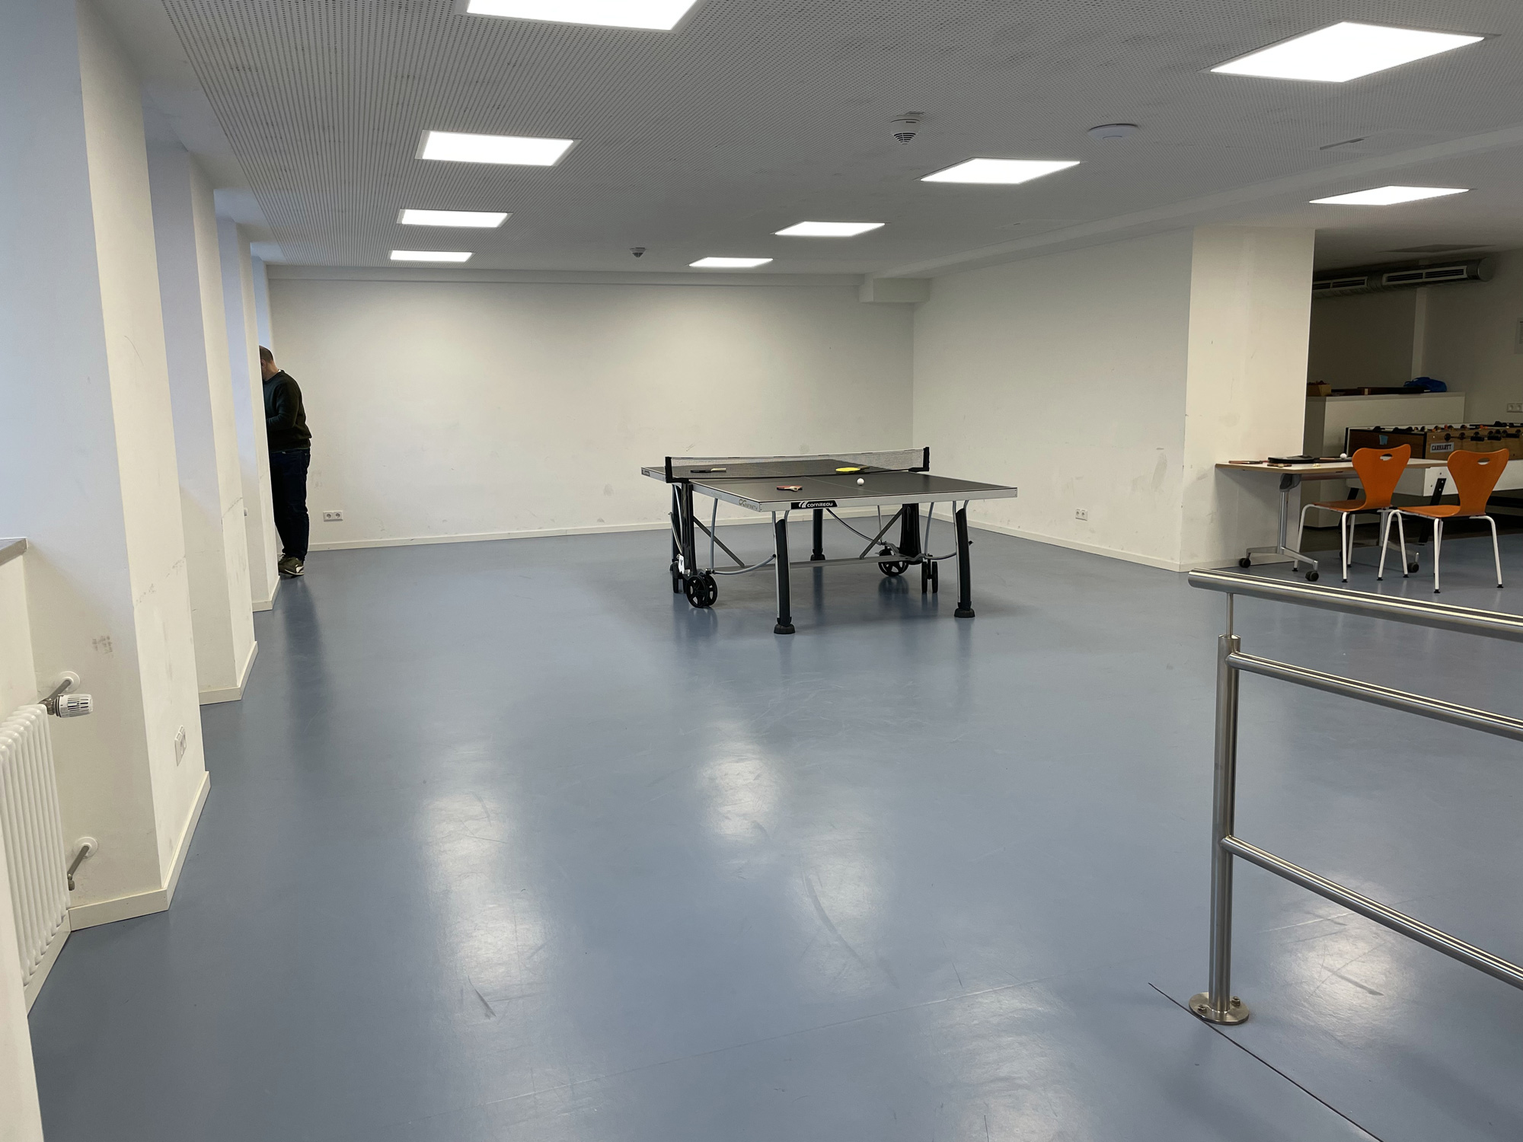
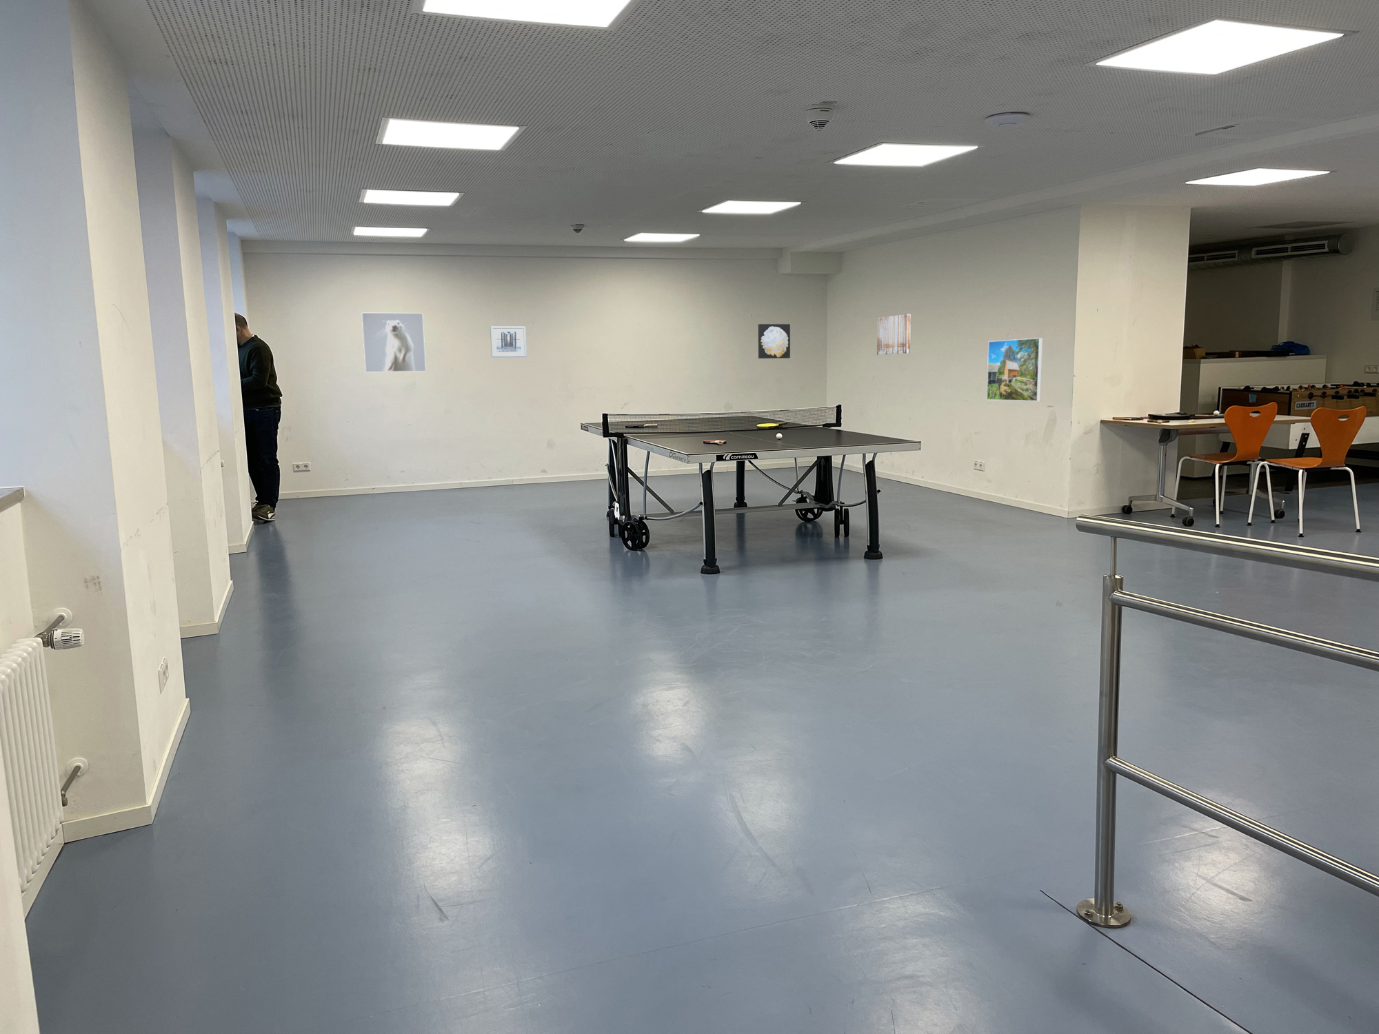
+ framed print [362,313,427,373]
+ wall art [490,326,528,357]
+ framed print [986,337,1043,402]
+ wall art [876,314,911,355]
+ wall art [758,324,790,360]
